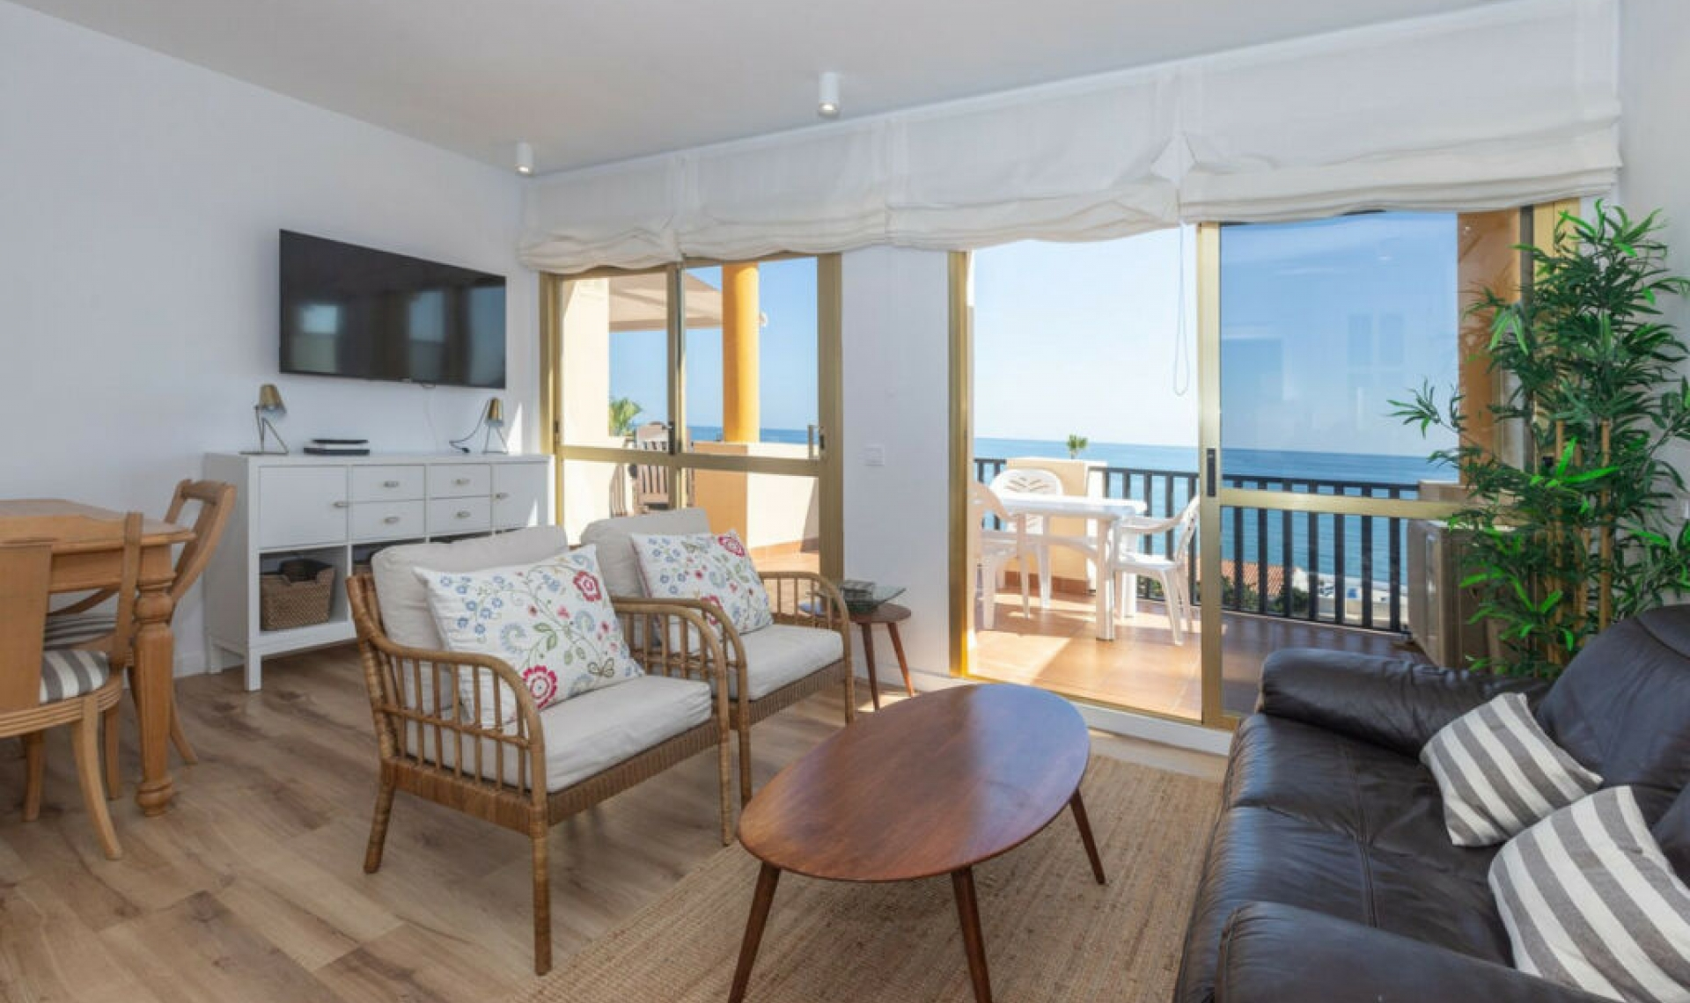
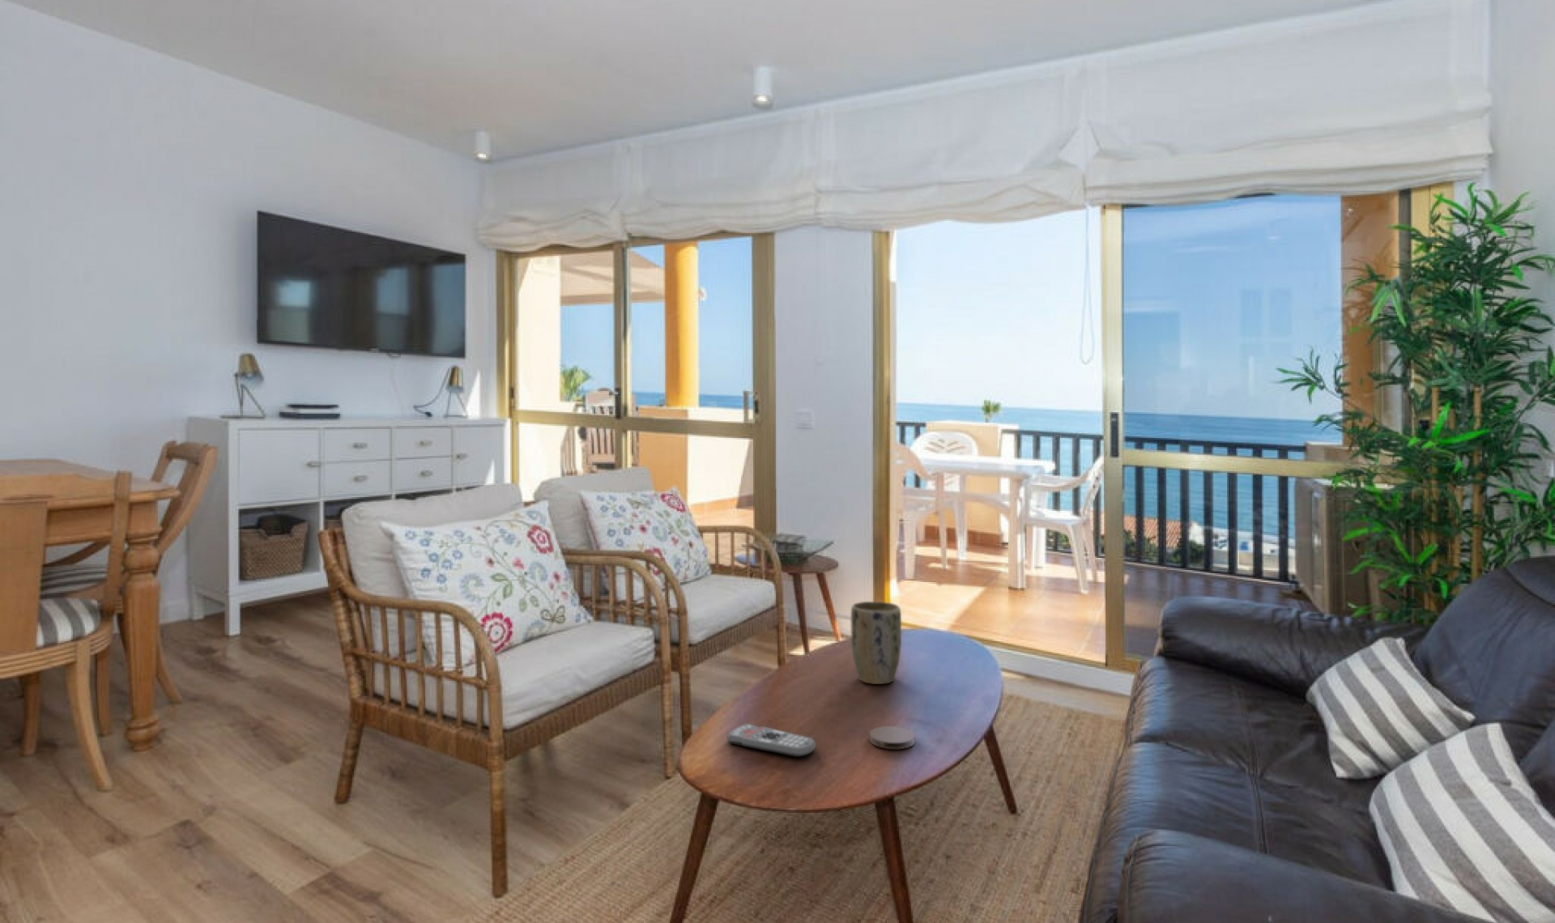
+ plant pot [849,601,902,685]
+ remote control [726,723,817,758]
+ coaster [868,725,917,749]
